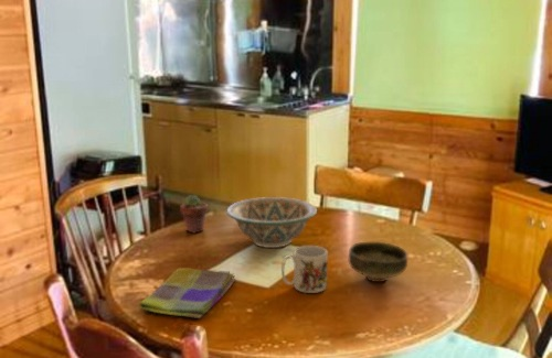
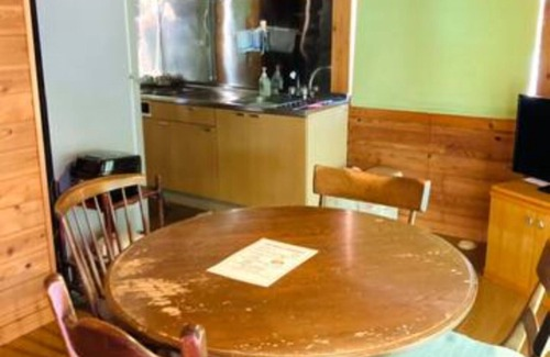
- potted succulent [179,194,209,234]
- decorative bowl [225,196,318,249]
- bowl [347,240,408,283]
- mug [280,245,329,294]
- dish towel [138,267,236,319]
